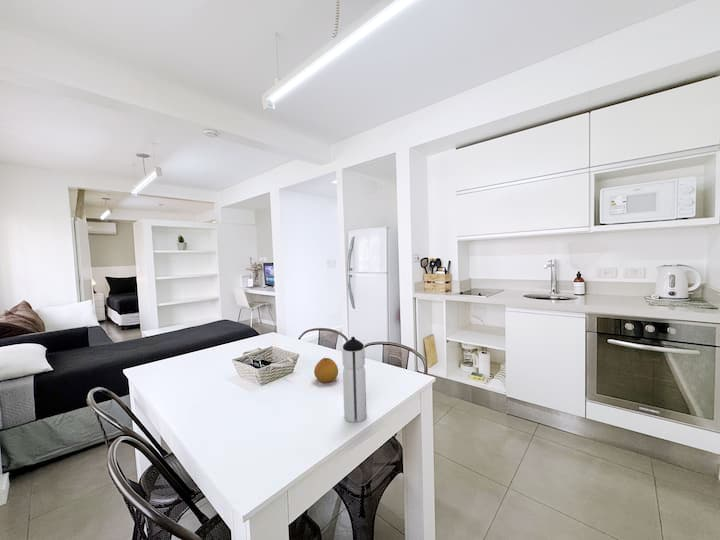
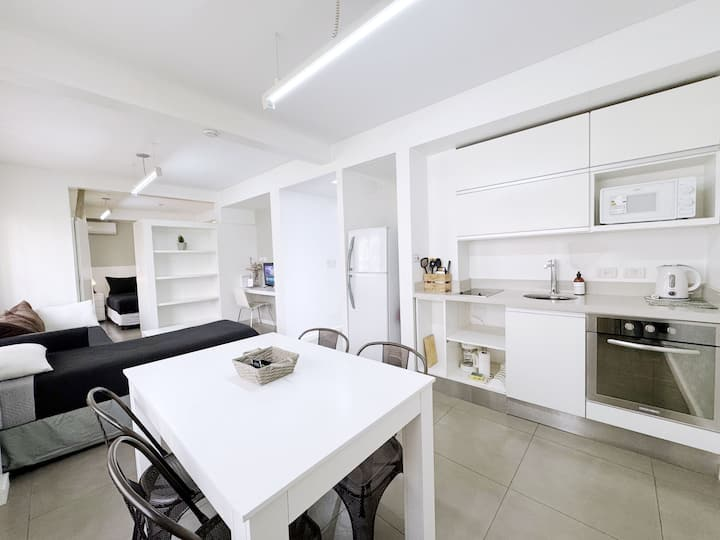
- fruit [313,357,339,383]
- water bottle [341,336,368,423]
